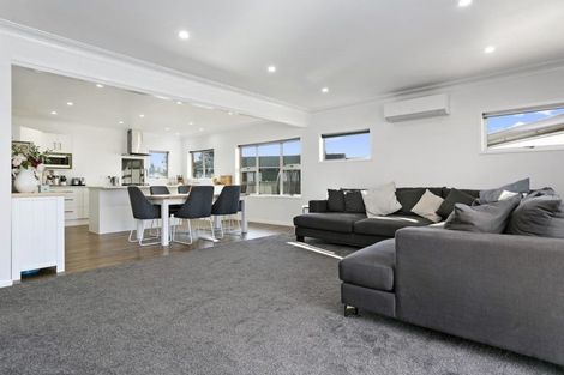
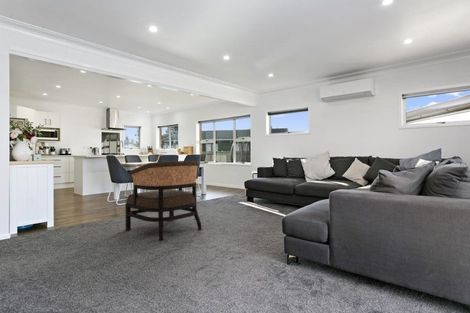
+ armchair [124,160,203,241]
